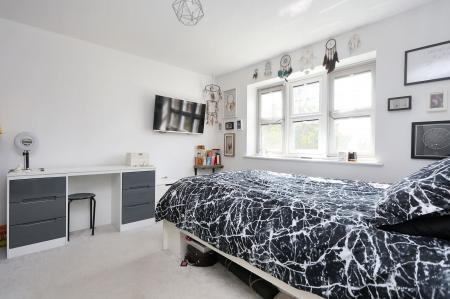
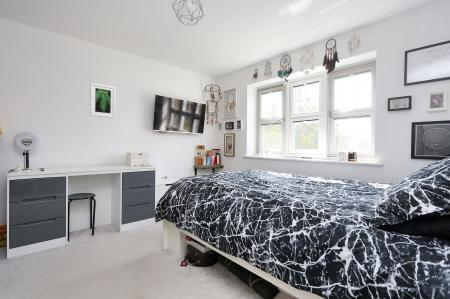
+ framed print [89,82,116,119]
